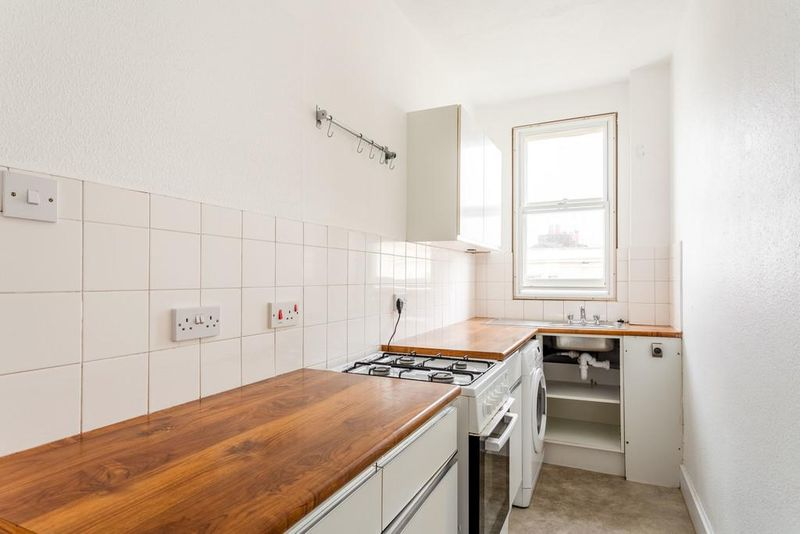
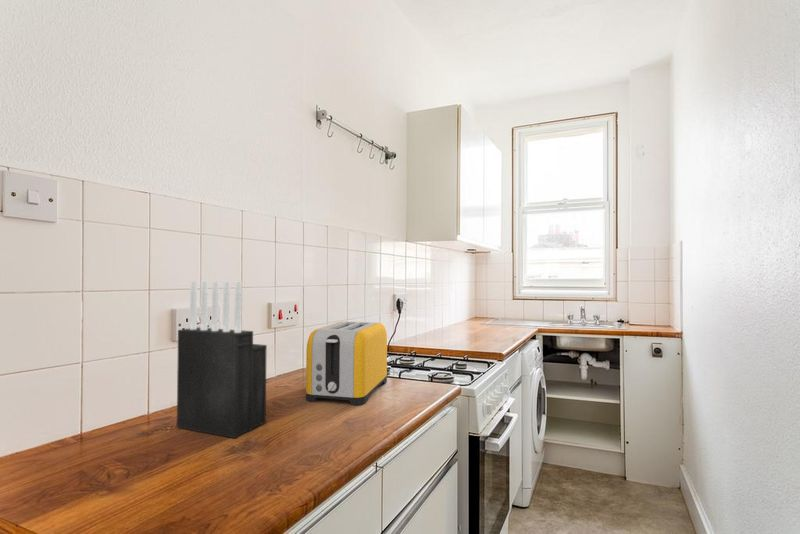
+ toaster [305,321,388,406]
+ knife block [176,280,268,439]
